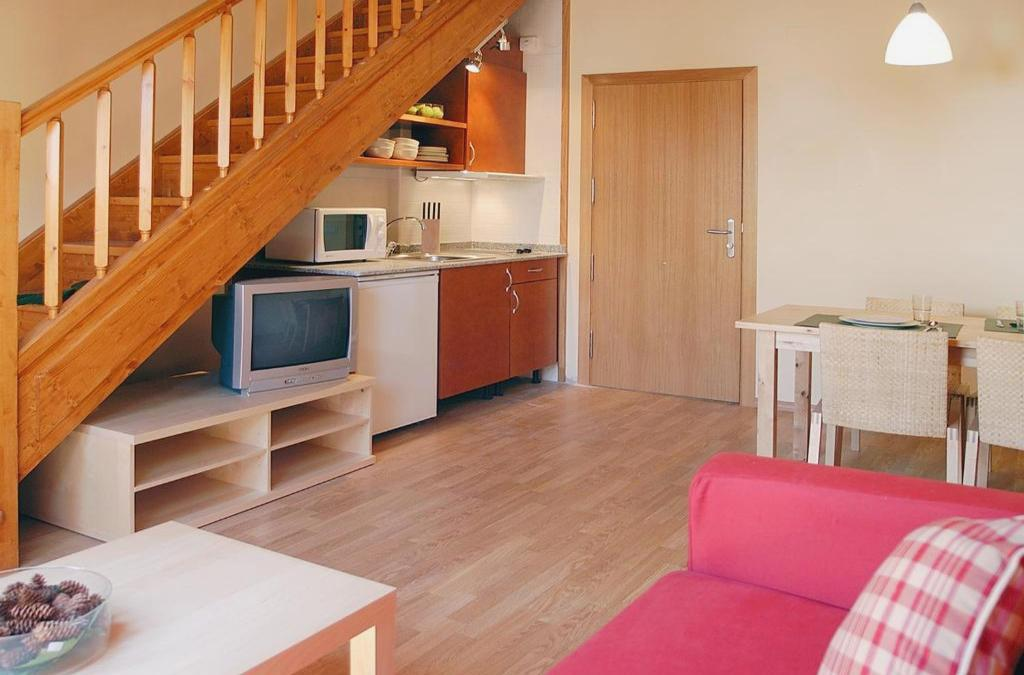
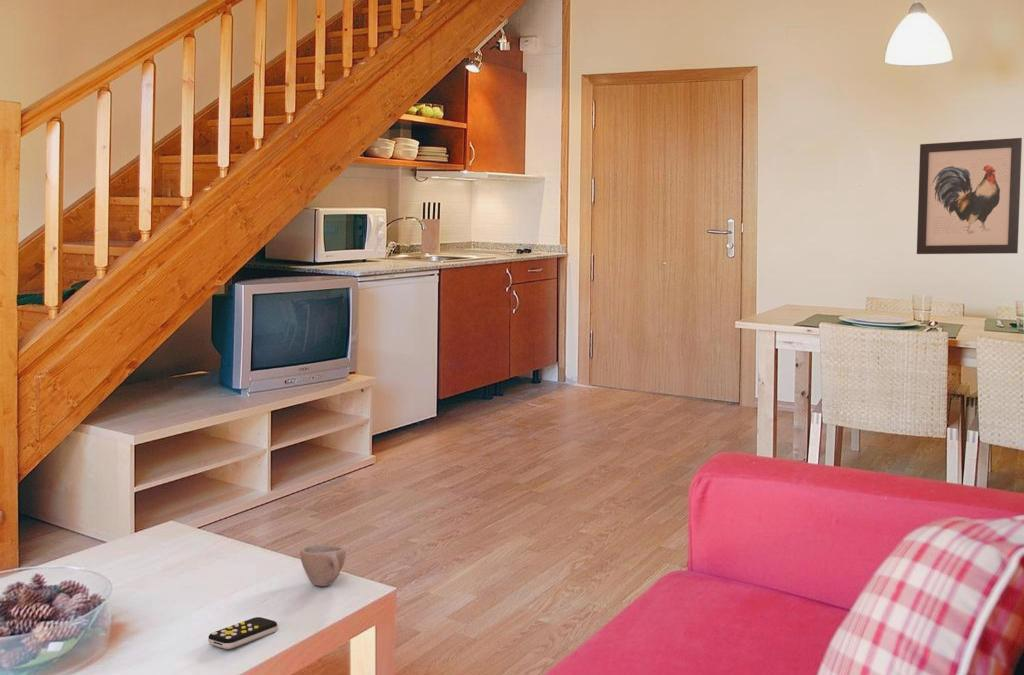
+ wall art [916,137,1023,255]
+ remote control [207,616,278,650]
+ cup [299,544,346,587]
